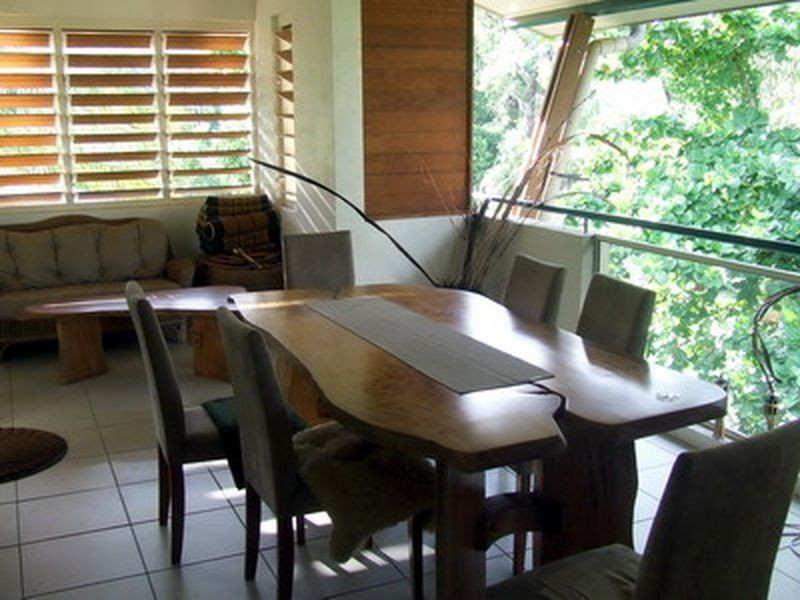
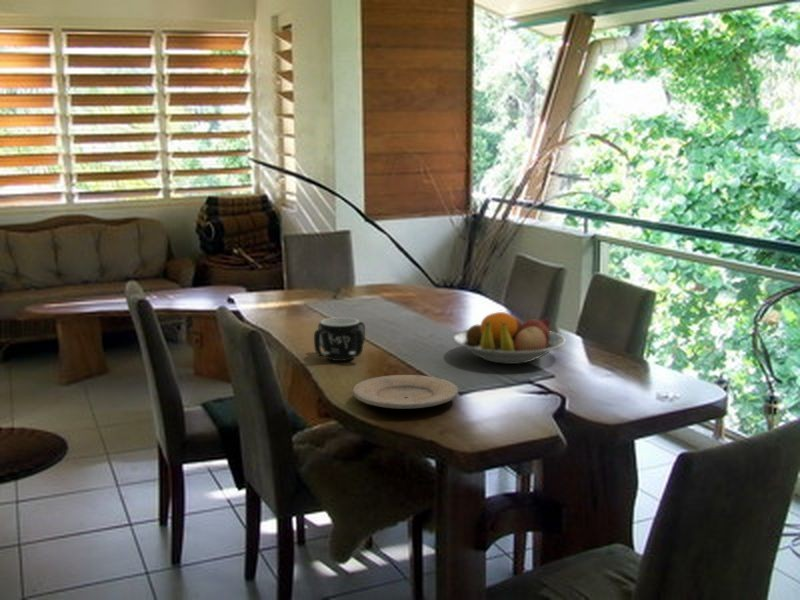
+ fruit bowl [452,310,567,365]
+ mug [313,316,366,362]
+ plate [352,374,459,410]
